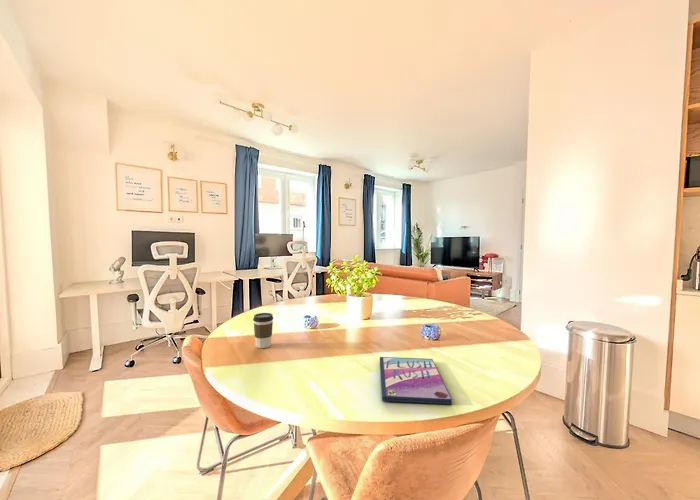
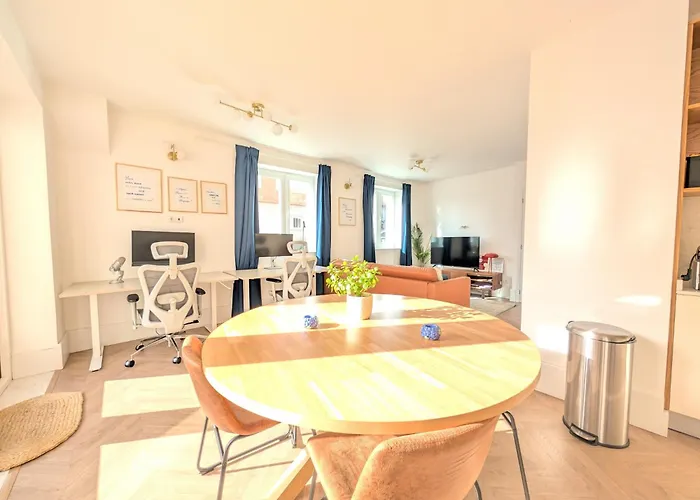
- coffee cup [252,312,274,349]
- video game case [379,356,453,405]
